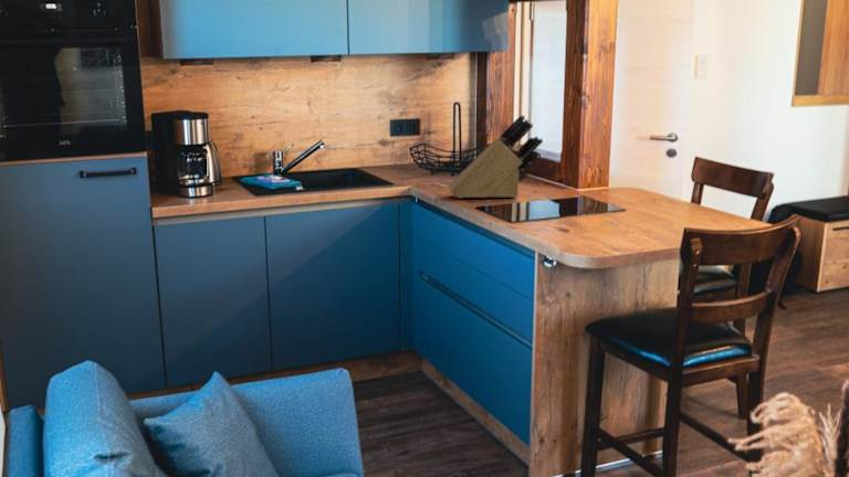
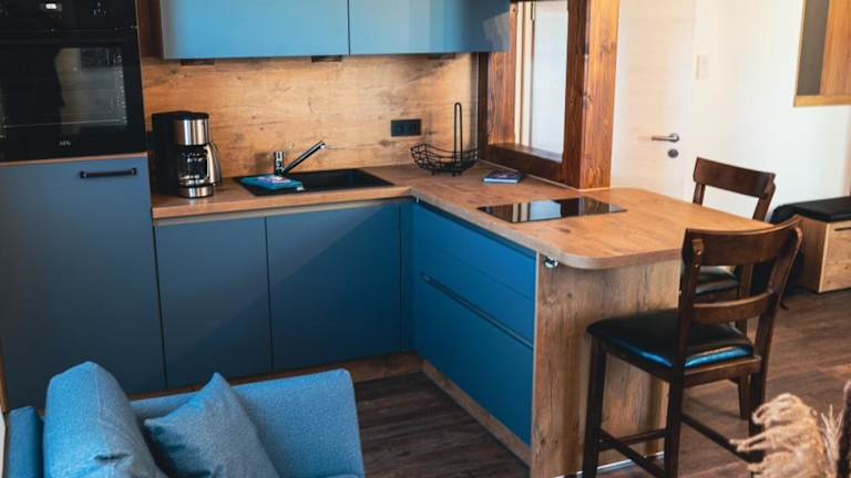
- knife block [447,114,544,200]
